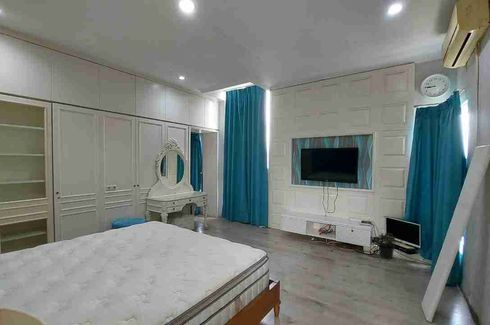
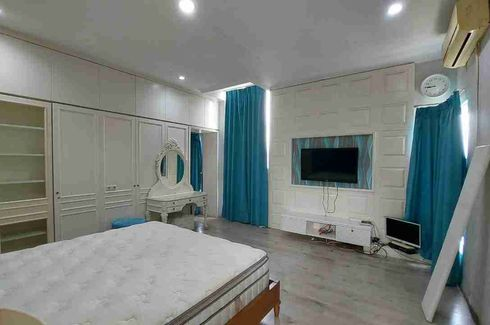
- potted plant [372,232,400,260]
